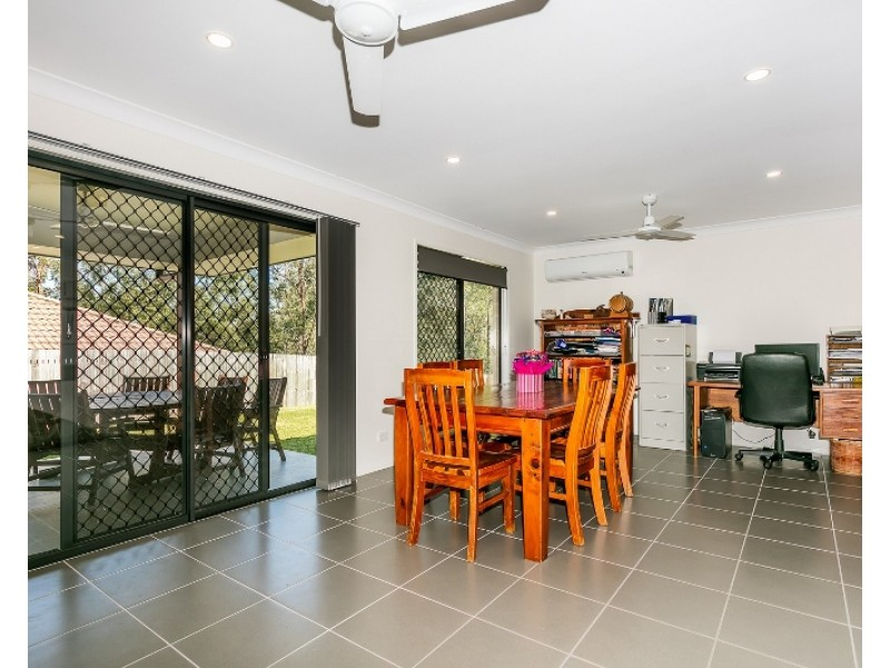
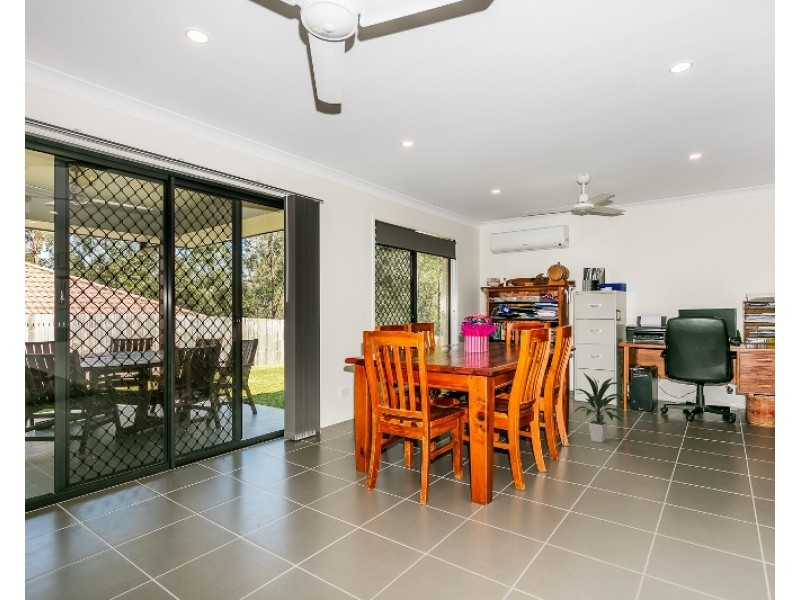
+ indoor plant [572,372,626,444]
